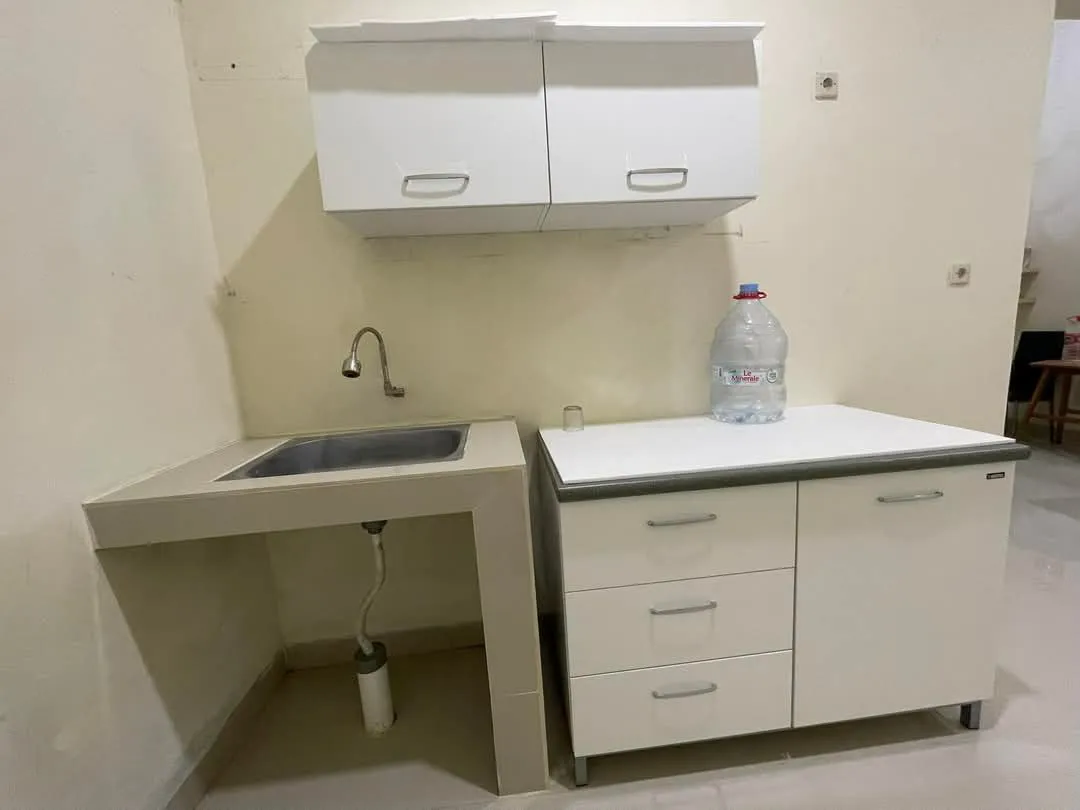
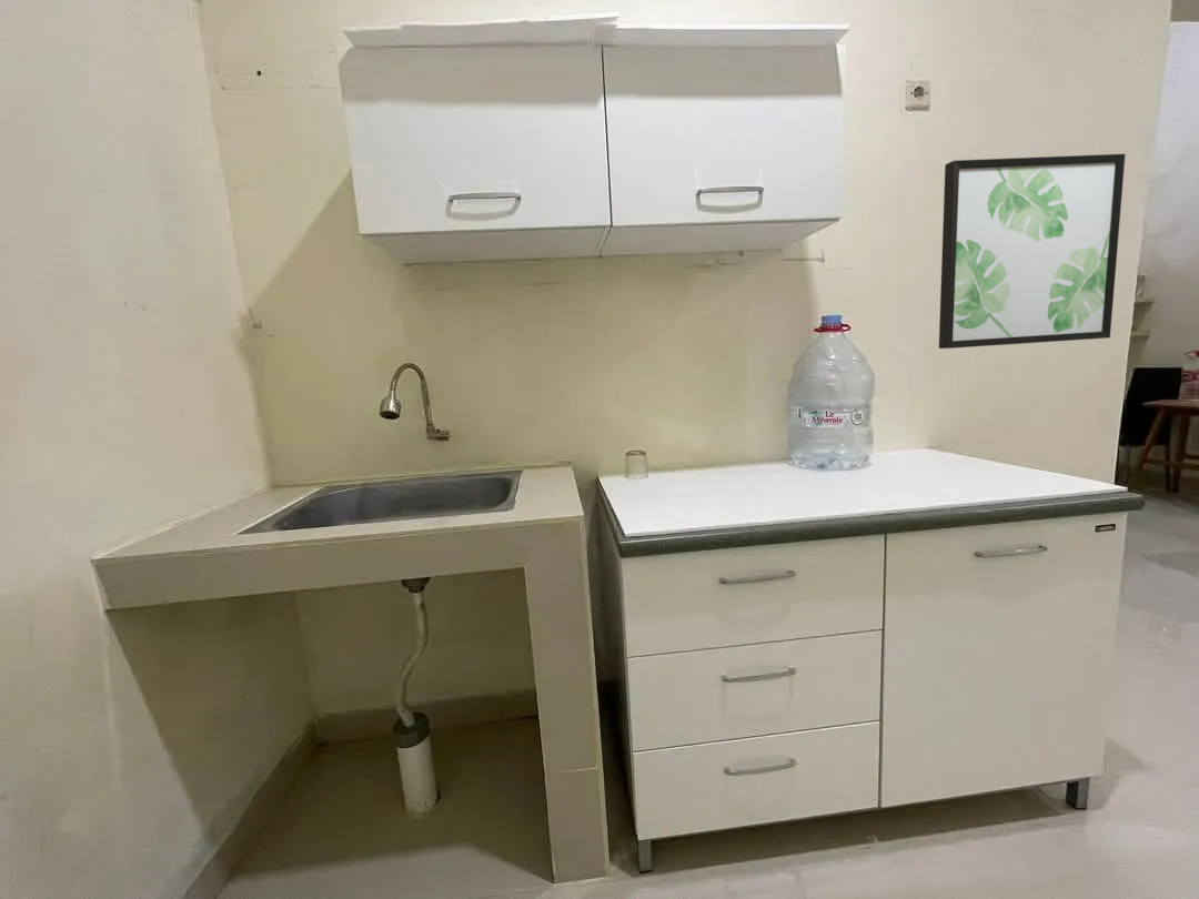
+ wall art [938,153,1127,350]
